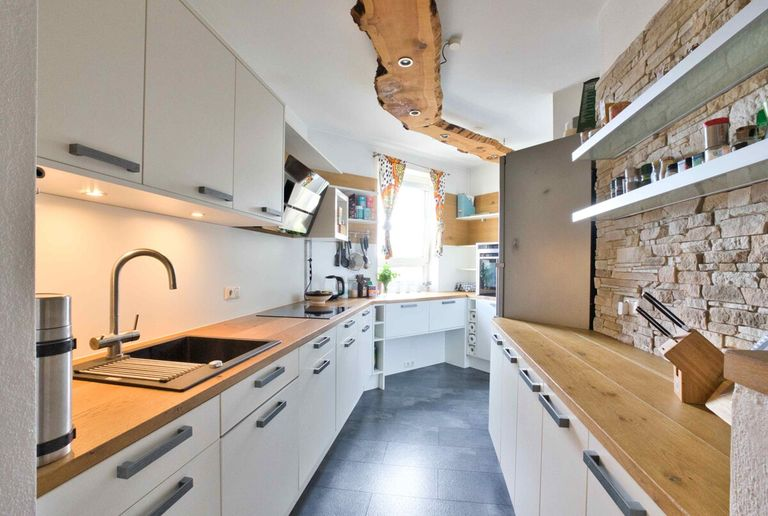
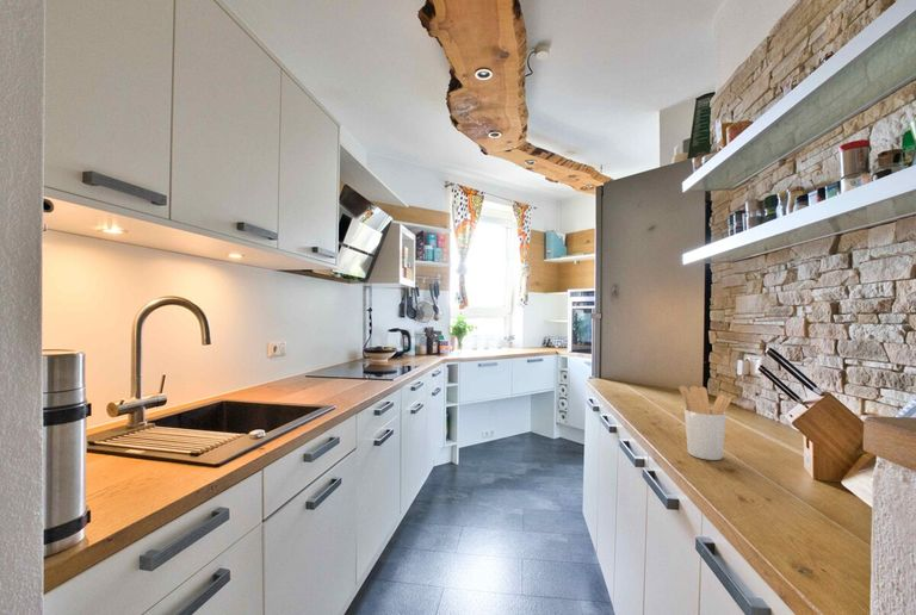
+ utensil holder [677,385,732,461]
